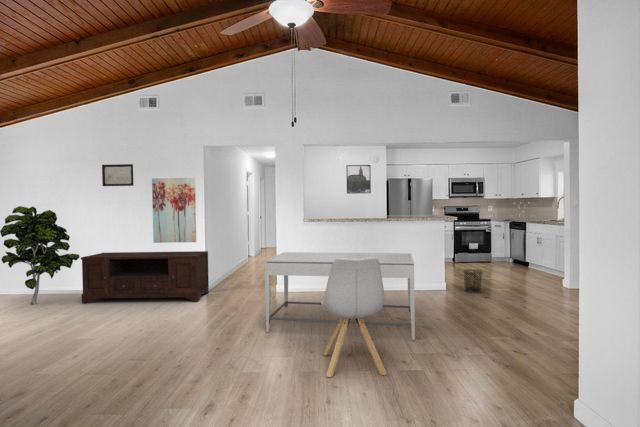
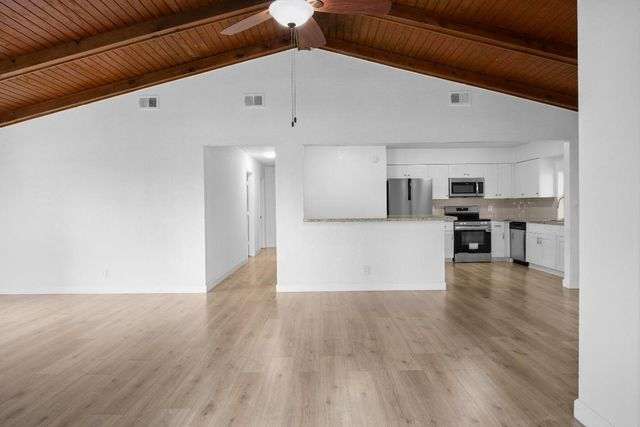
- wall art [101,163,135,187]
- indoor plant [0,205,80,305]
- wall art [151,177,197,244]
- waste bin [462,268,484,294]
- media console [80,250,210,304]
- chair [320,257,388,378]
- dining table [264,251,416,341]
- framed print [345,164,372,195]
